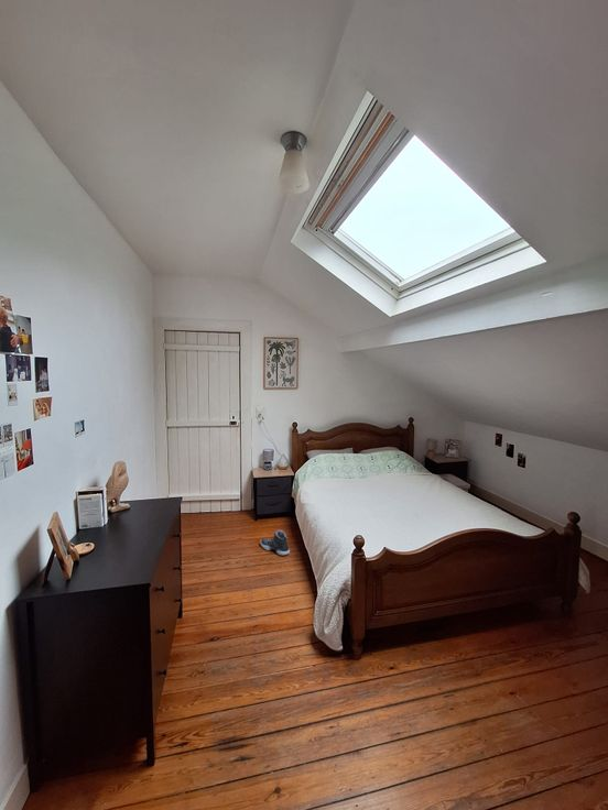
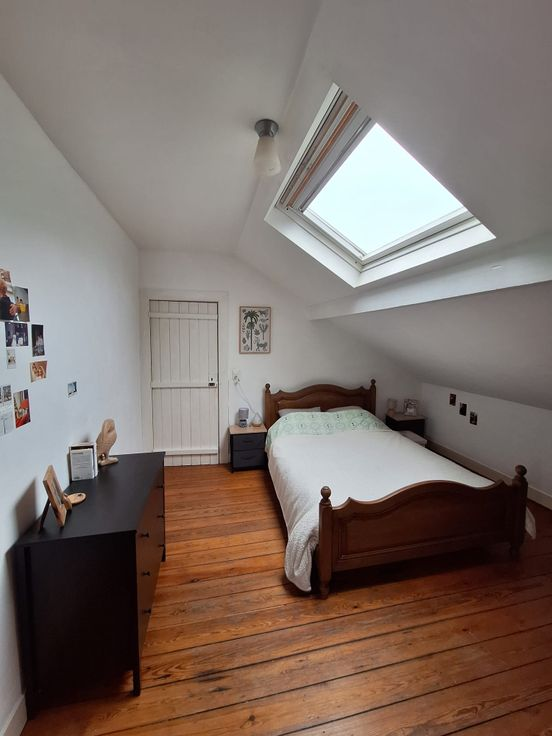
- sneaker [259,529,291,556]
